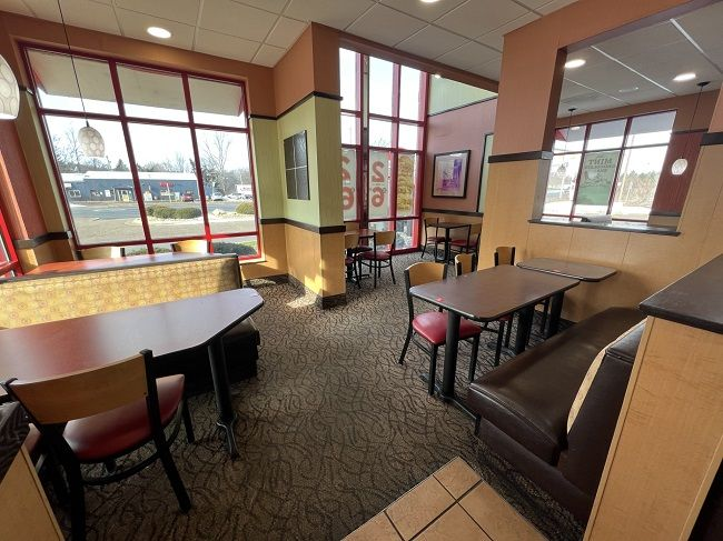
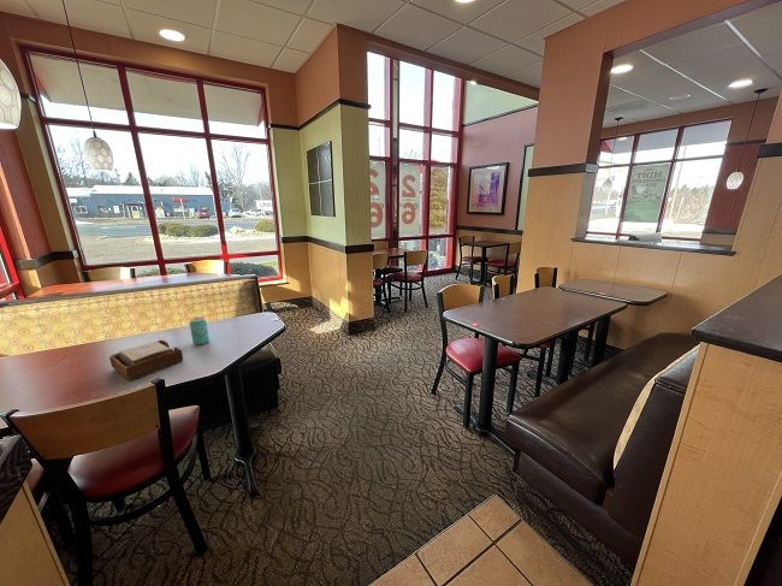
+ beverage can [189,316,211,345]
+ napkin holder [108,339,184,381]
